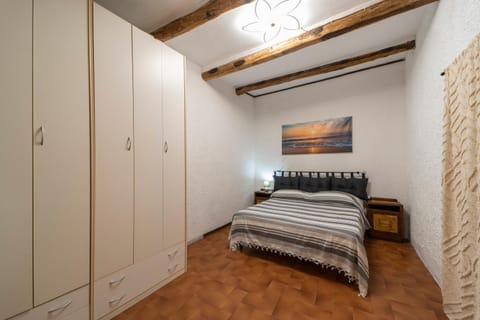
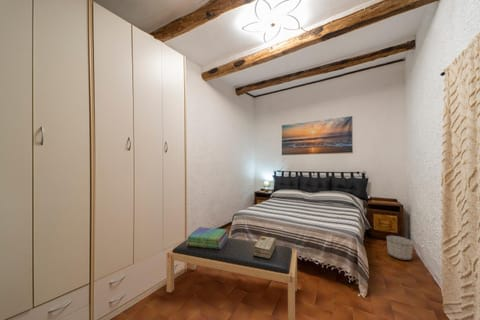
+ bench [165,237,298,320]
+ decorative box [253,235,277,259]
+ stack of books [186,226,229,249]
+ planter [386,235,414,261]
